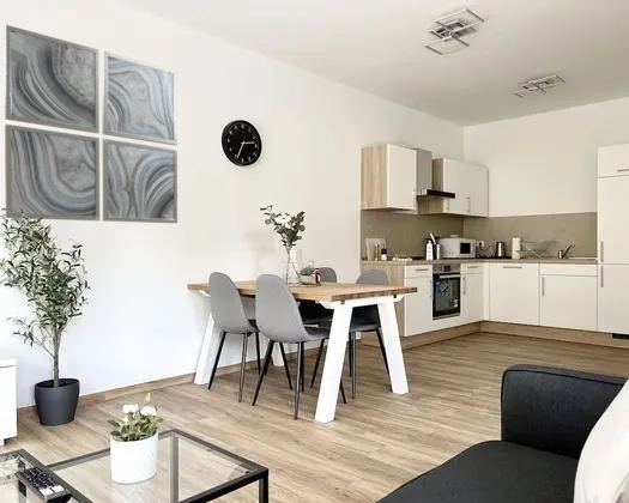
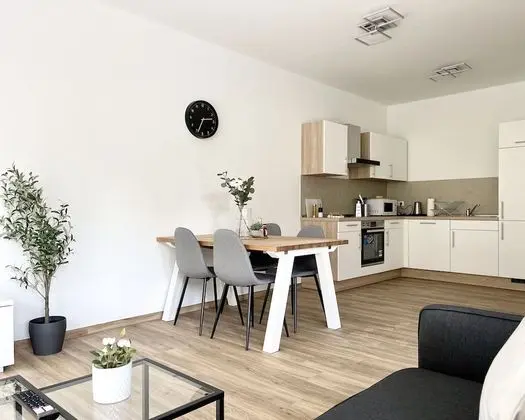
- wall art [2,23,179,224]
